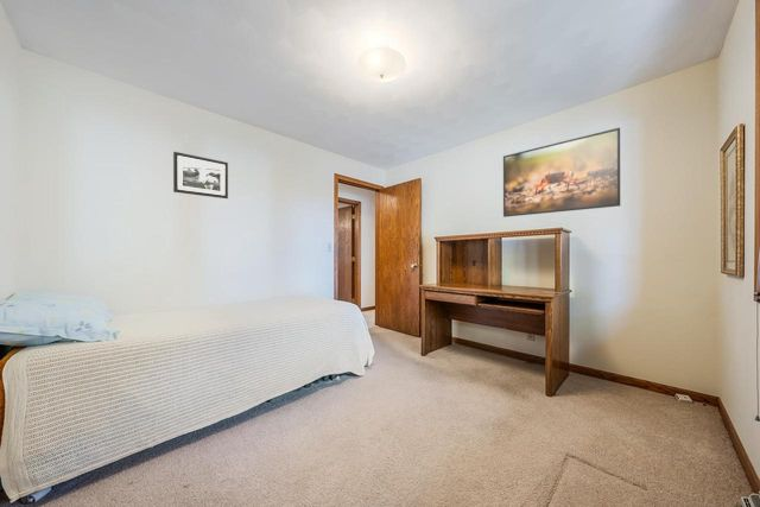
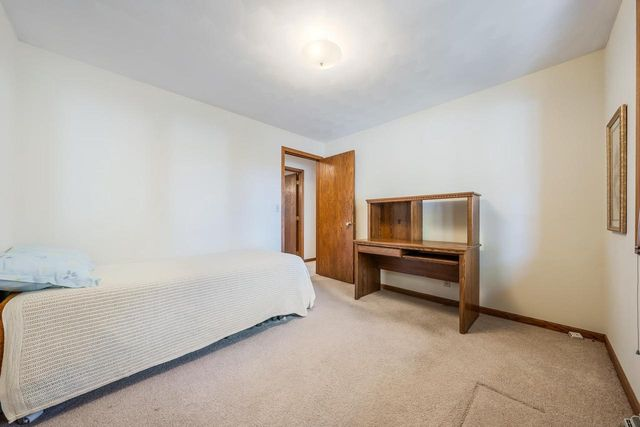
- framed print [502,127,621,218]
- picture frame [172,151,229,199]
